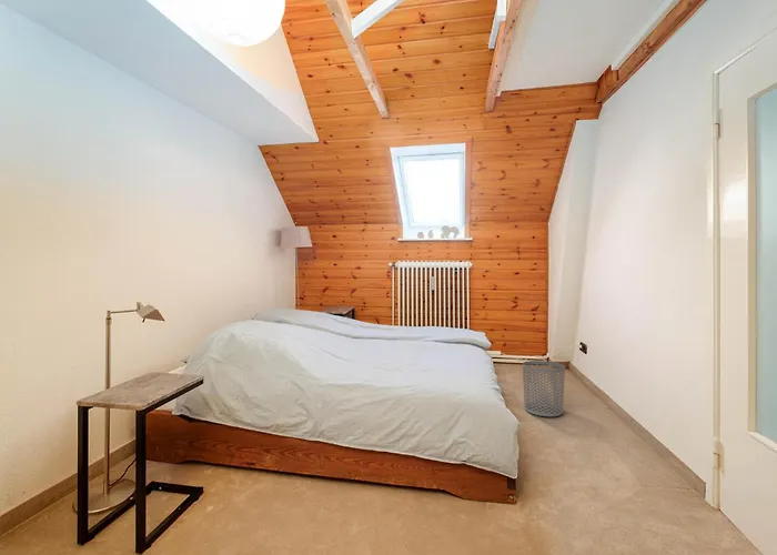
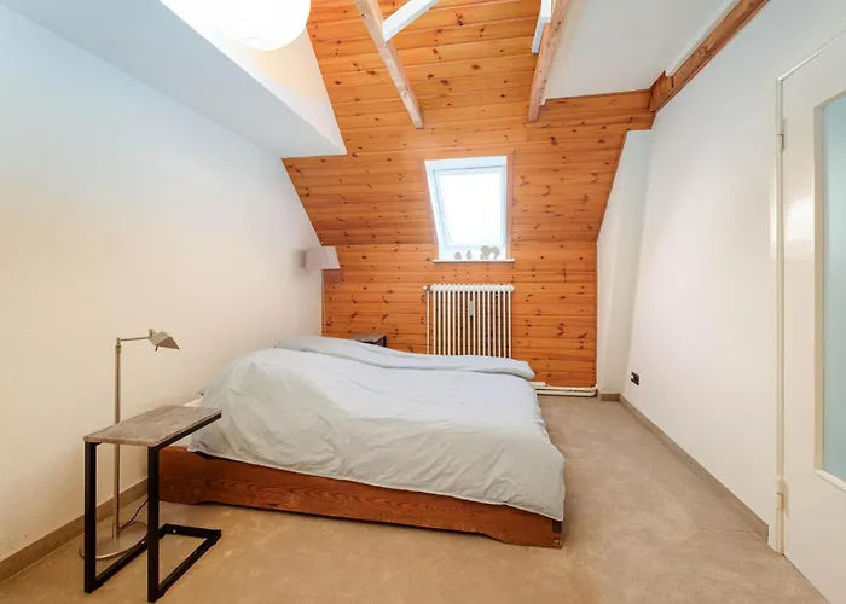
- waste bin [522,360,566,417]
